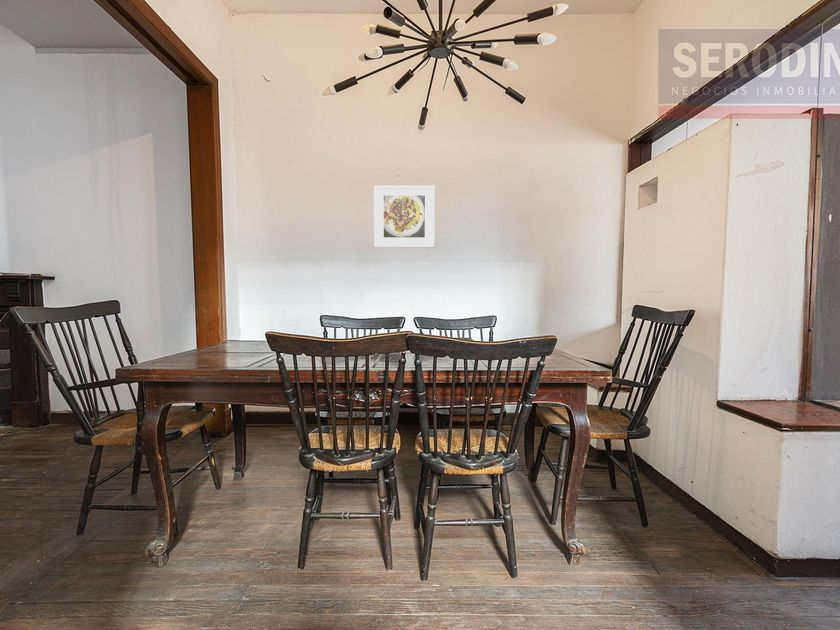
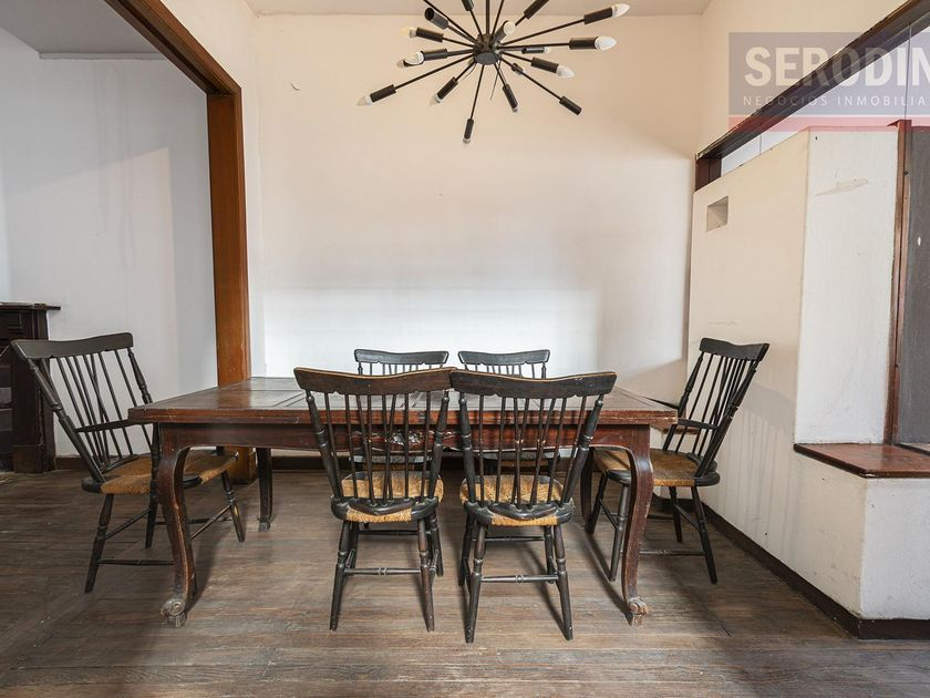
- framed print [373,184,436,248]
